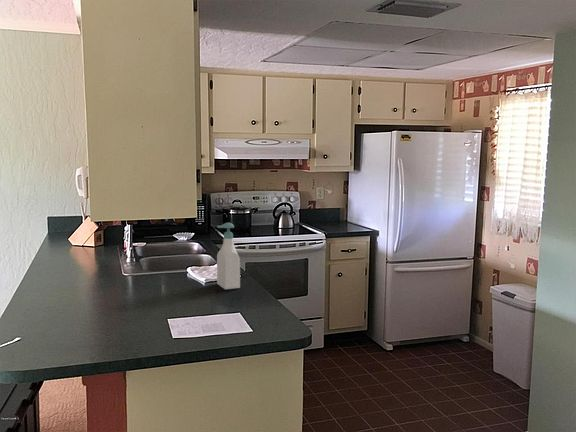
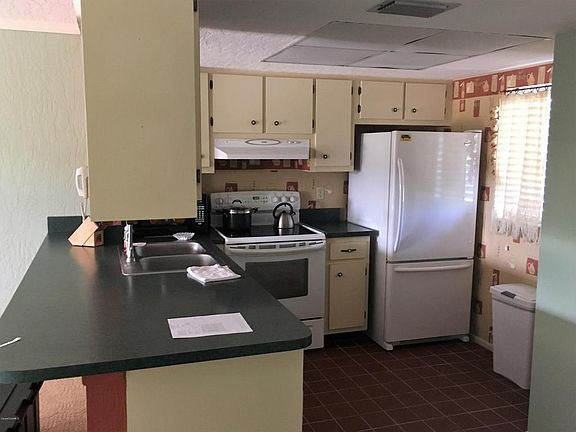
- soap bottle [216,222,241,290]
